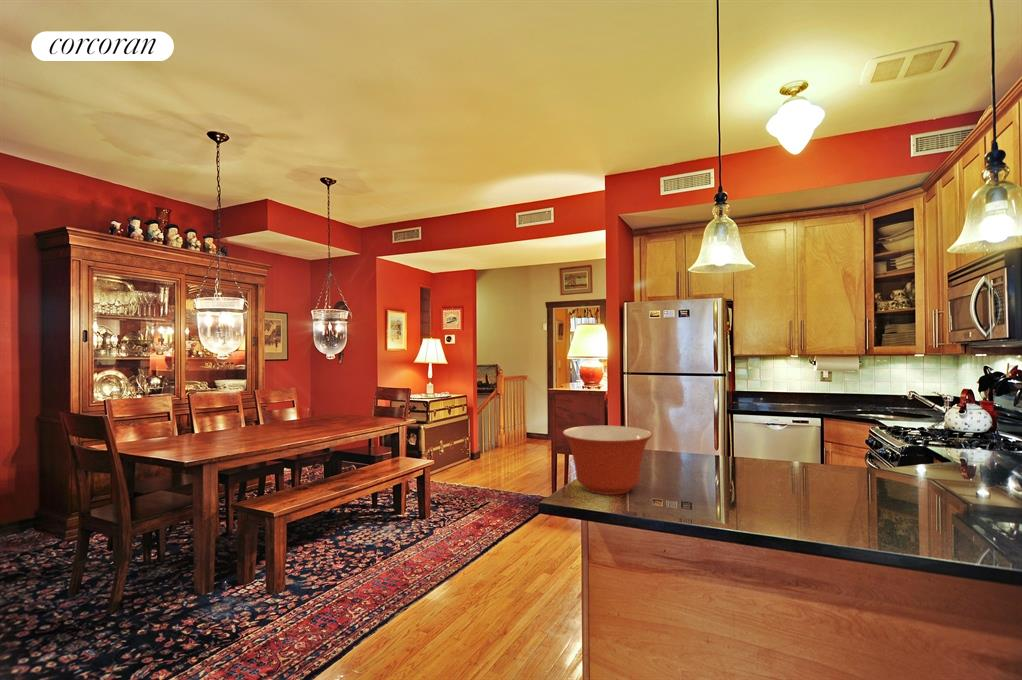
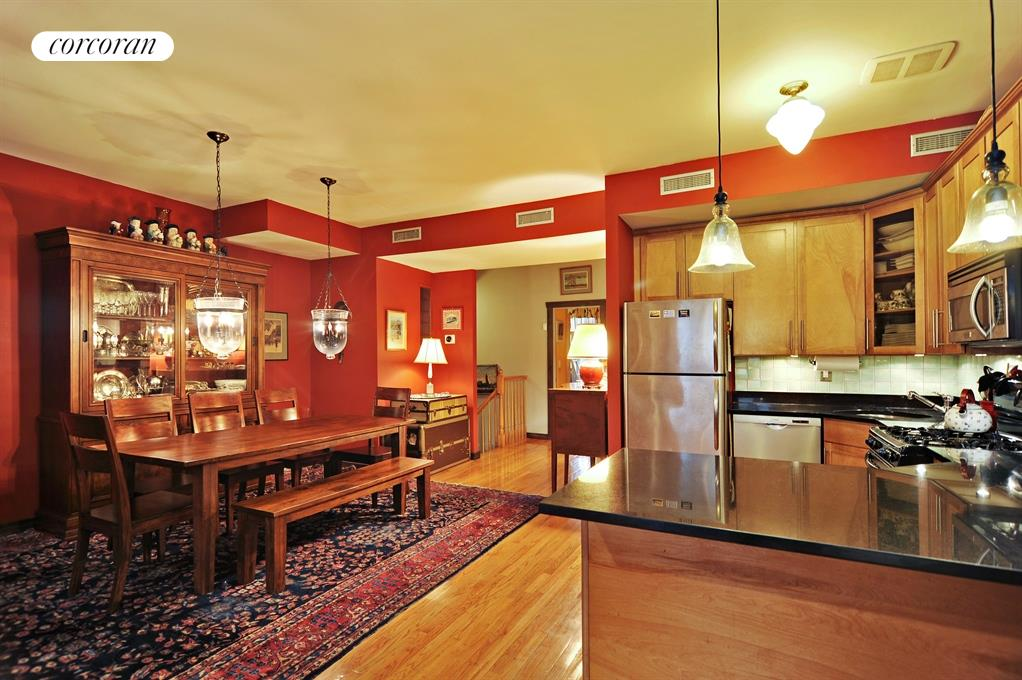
- mixing bowl [562,425,653,496]
